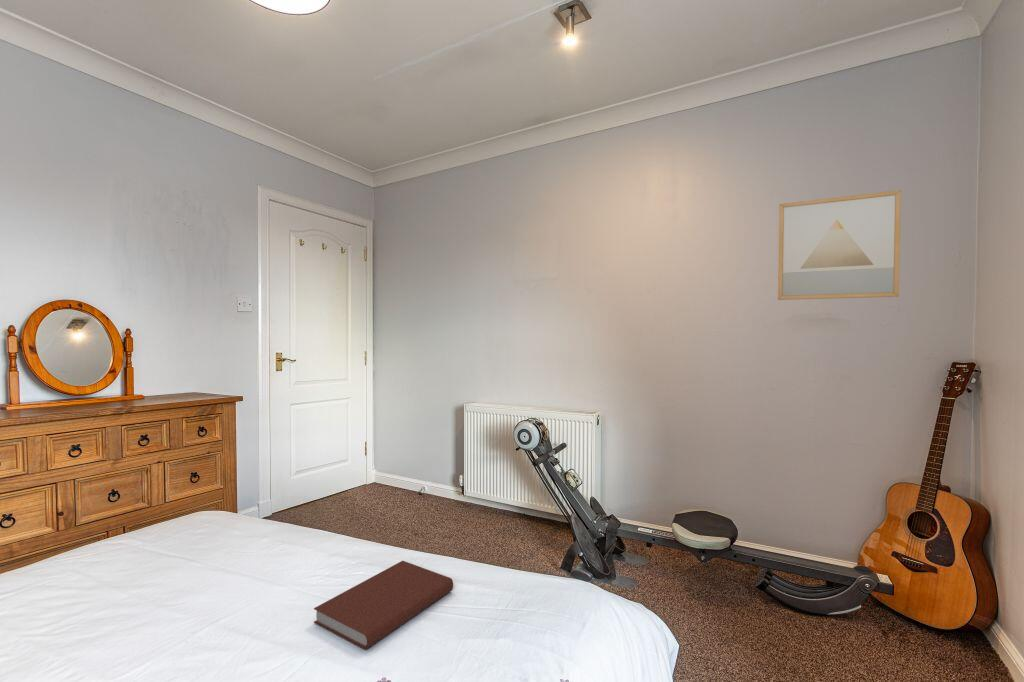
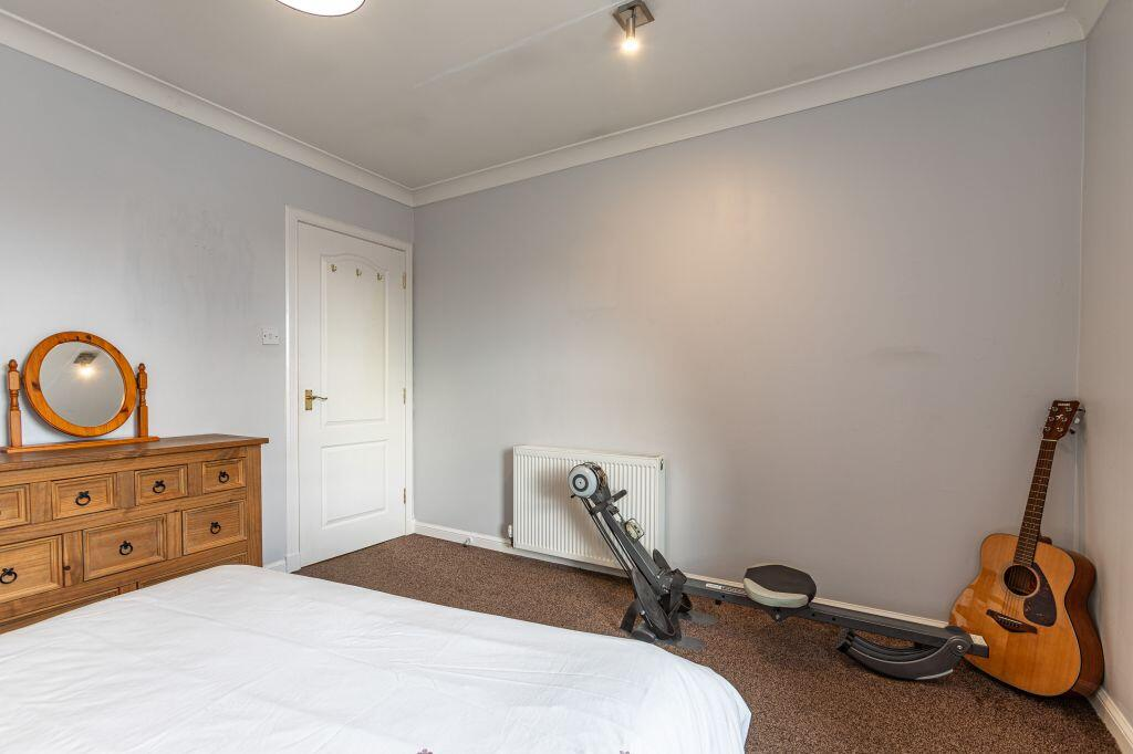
- wall art [777,189,902,301]
- book [313,560,454,651]
